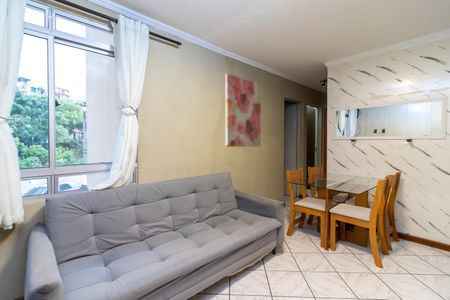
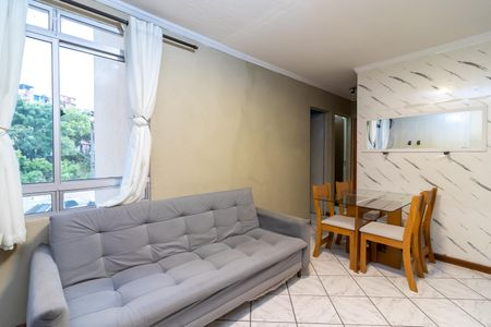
- wall art [224,73,262,148]
